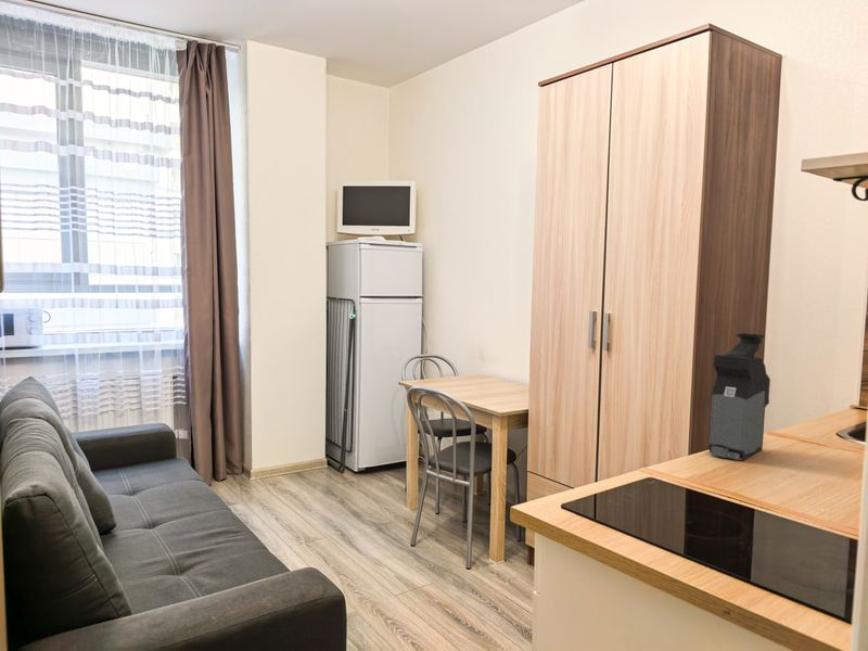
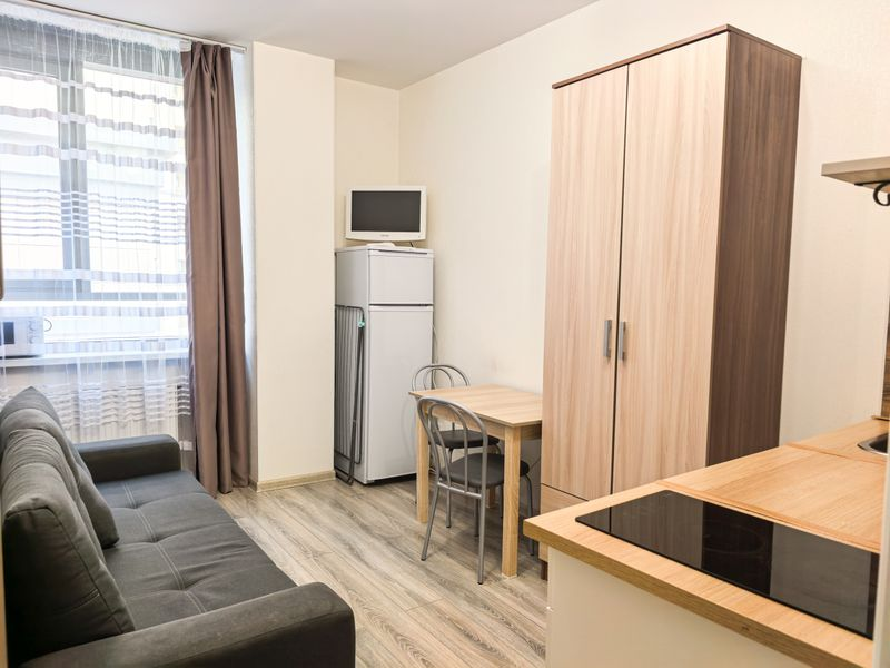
- coffee maker [709,332,771,462]
